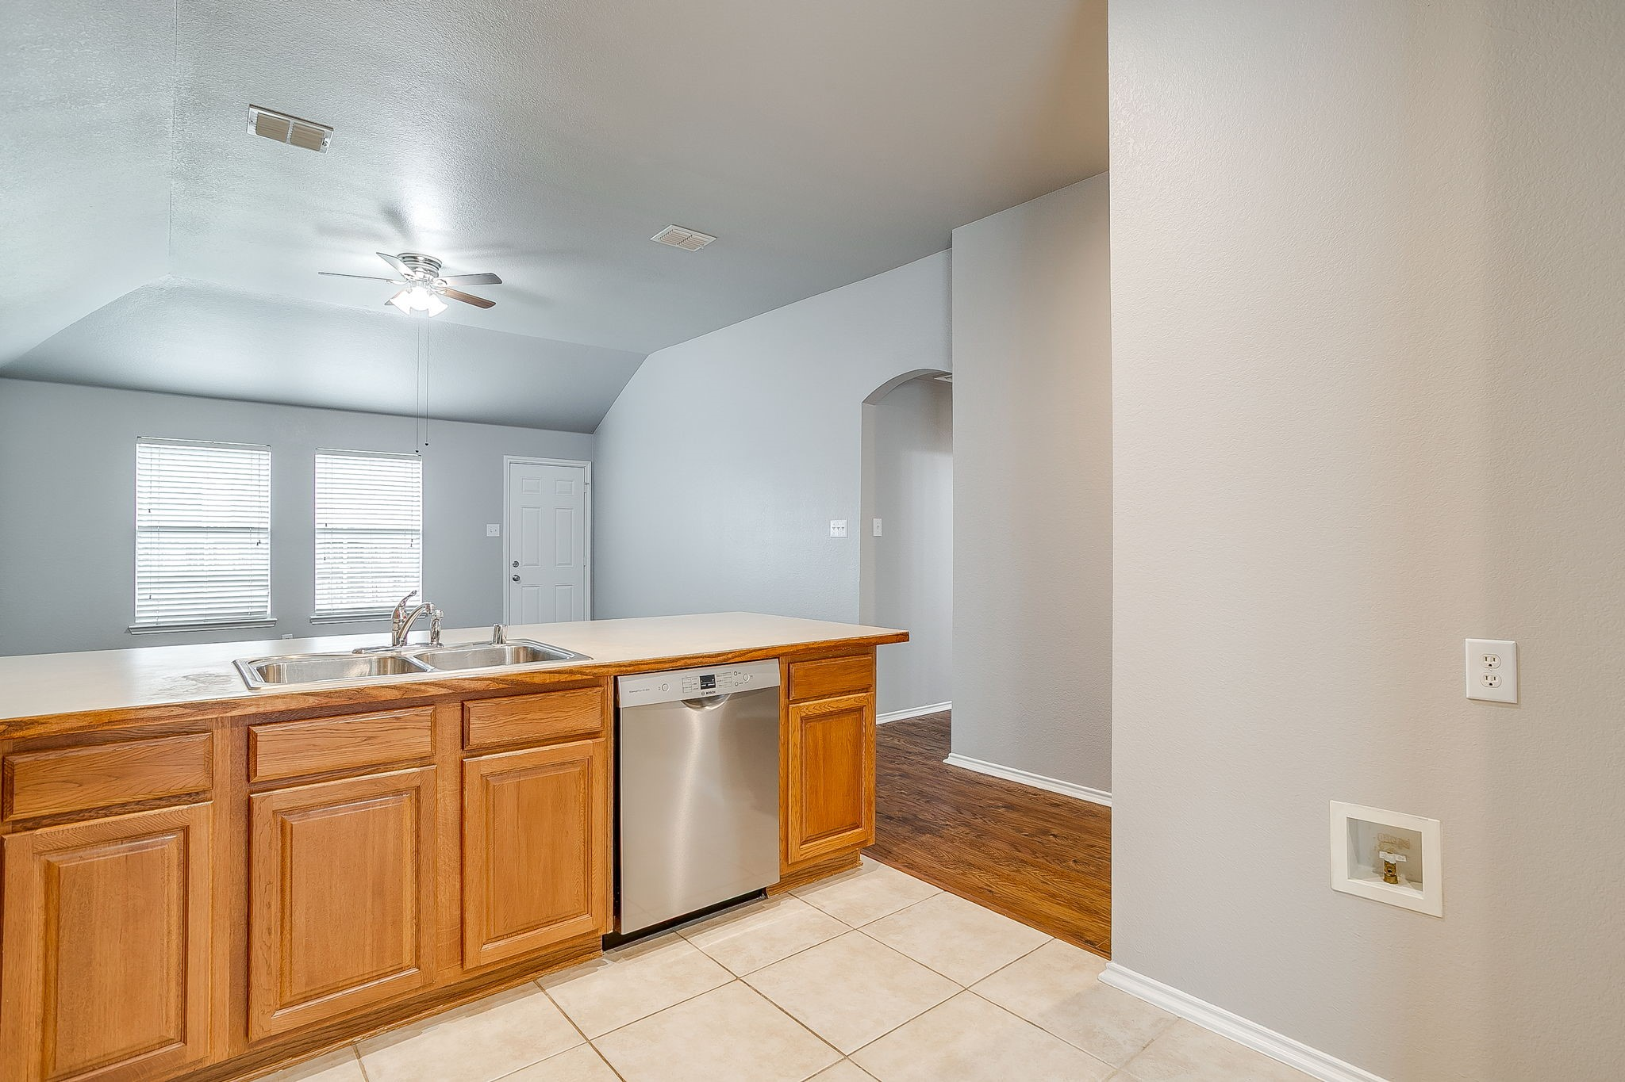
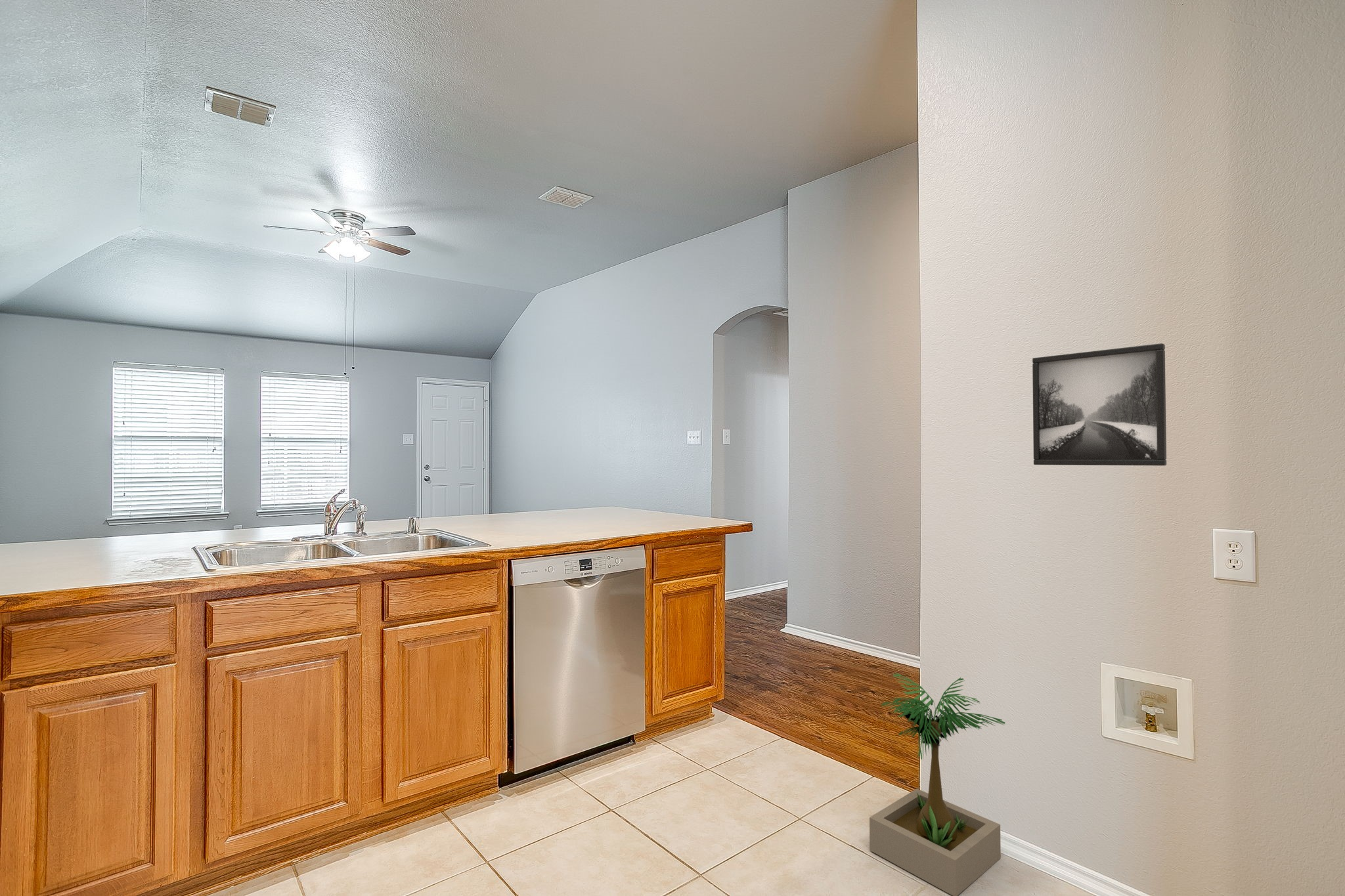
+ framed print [1032,343,1167,466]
+ potted plant [869,672,1006,896]
